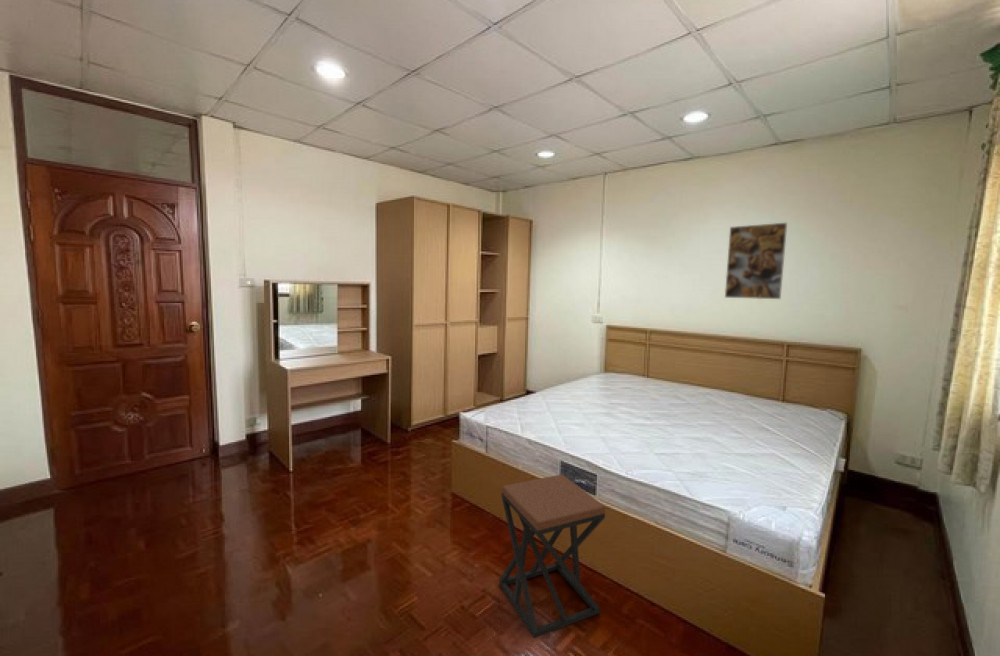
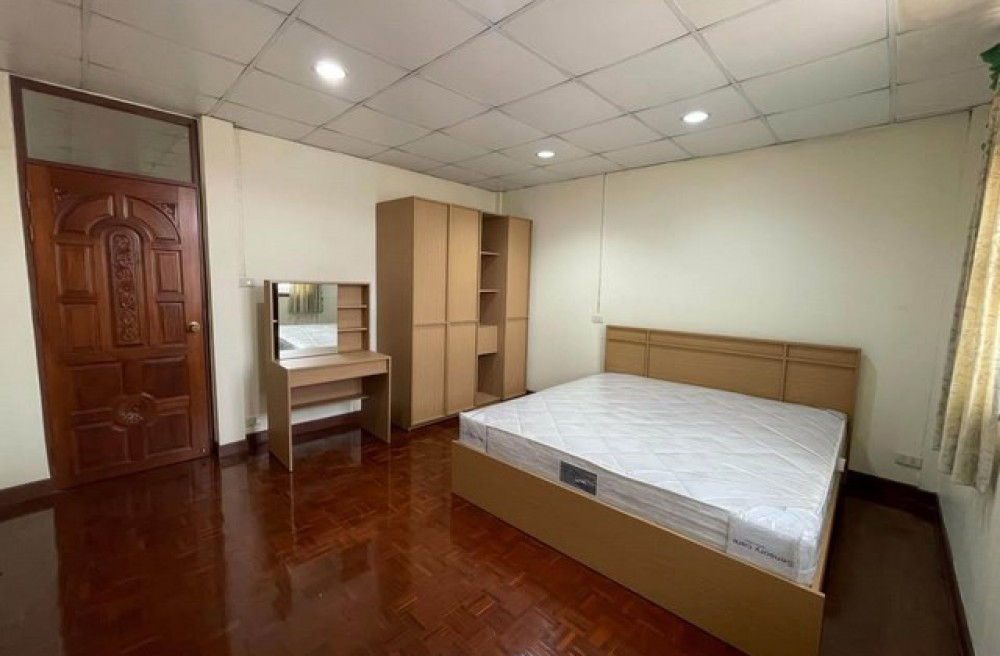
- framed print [724,222,788,300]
- stool [498,473,606,639]
